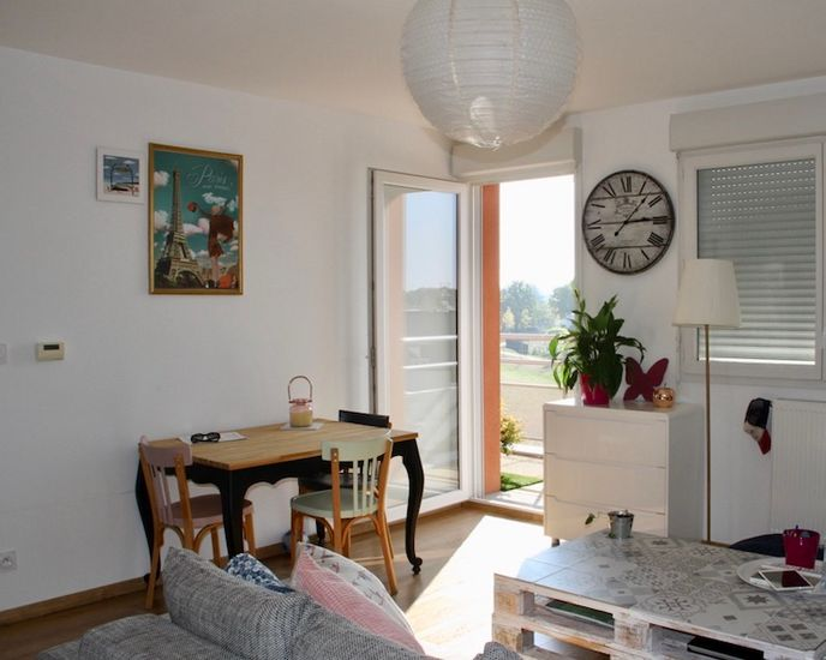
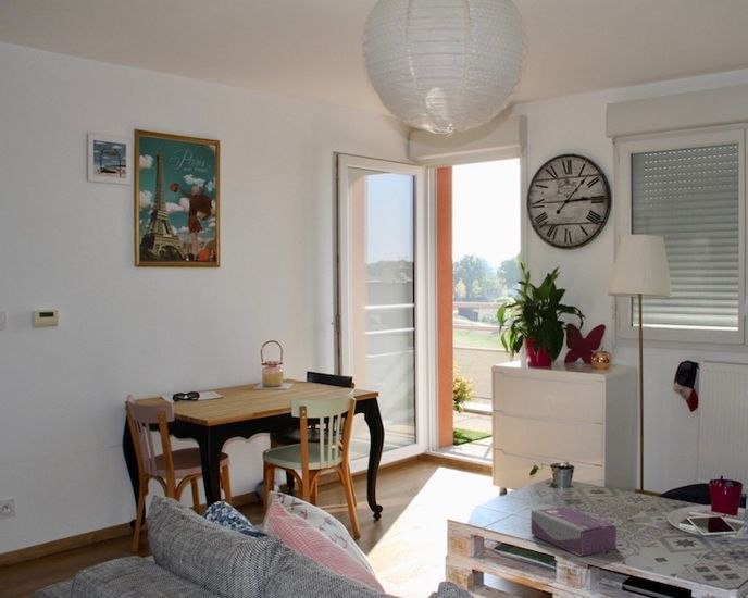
+ tissue box [531,506,618,557]
